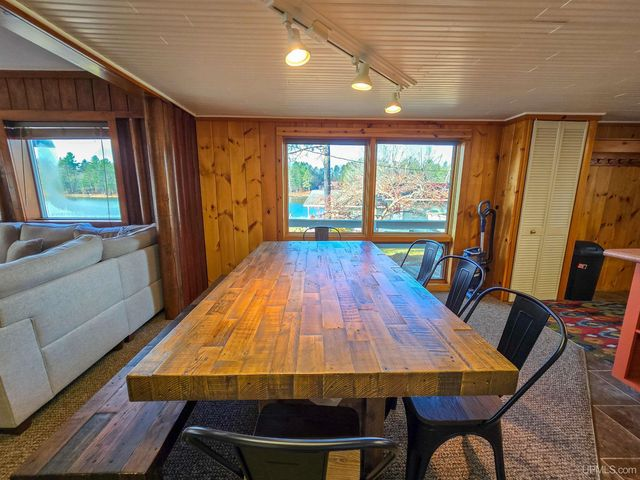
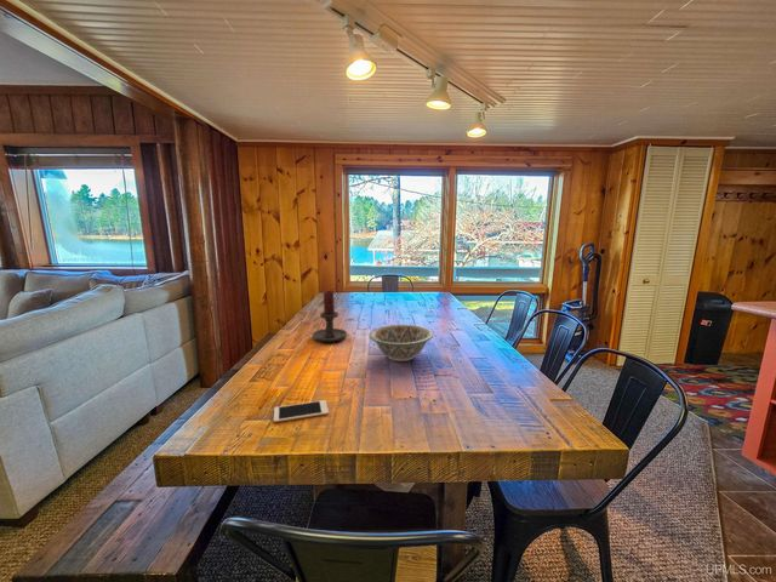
+ cell phone [273,399,330,423]
+ decorative bowl [369,324,434,363]
+ candle holder [310,289,348,343]
